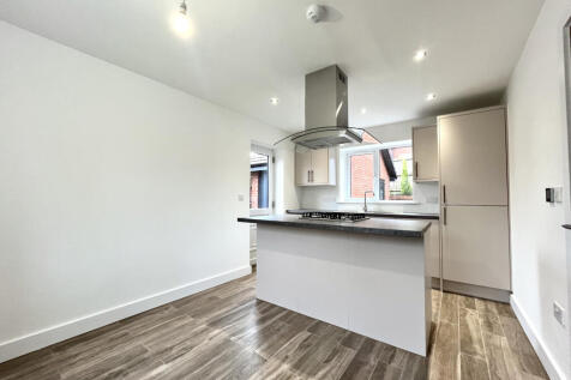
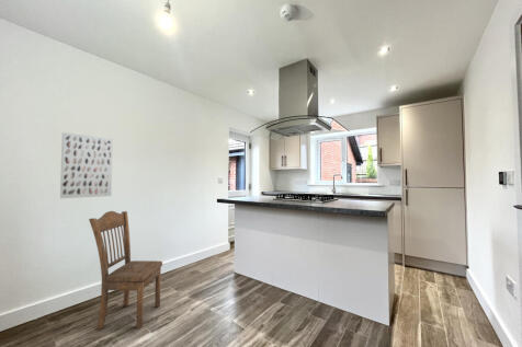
+ wall art [59,131,114,199]
+ dining chair [88,210,163,331]
